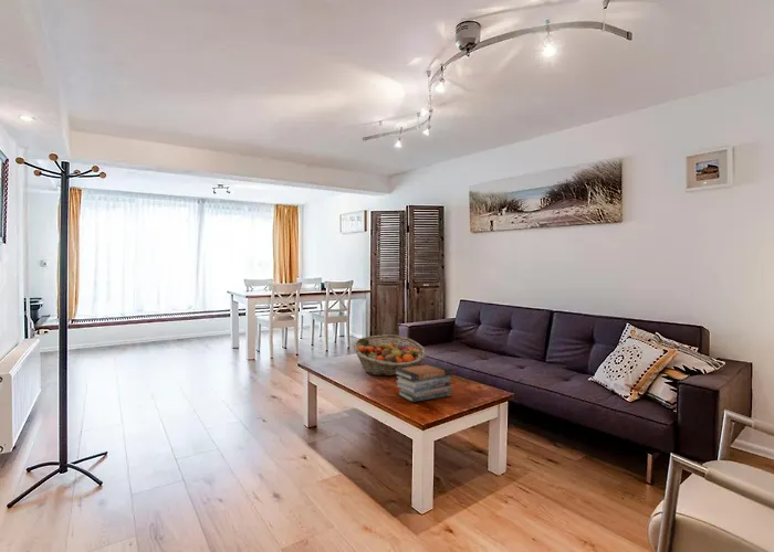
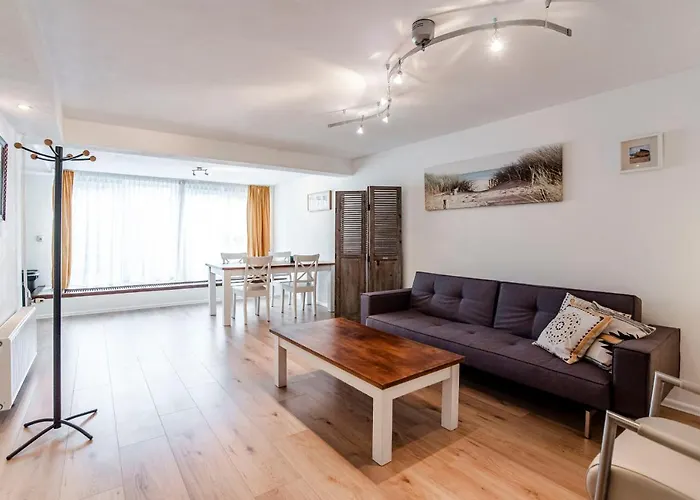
- fruit basket [352,333,428,376]
- book stack [395,363,454,403]
